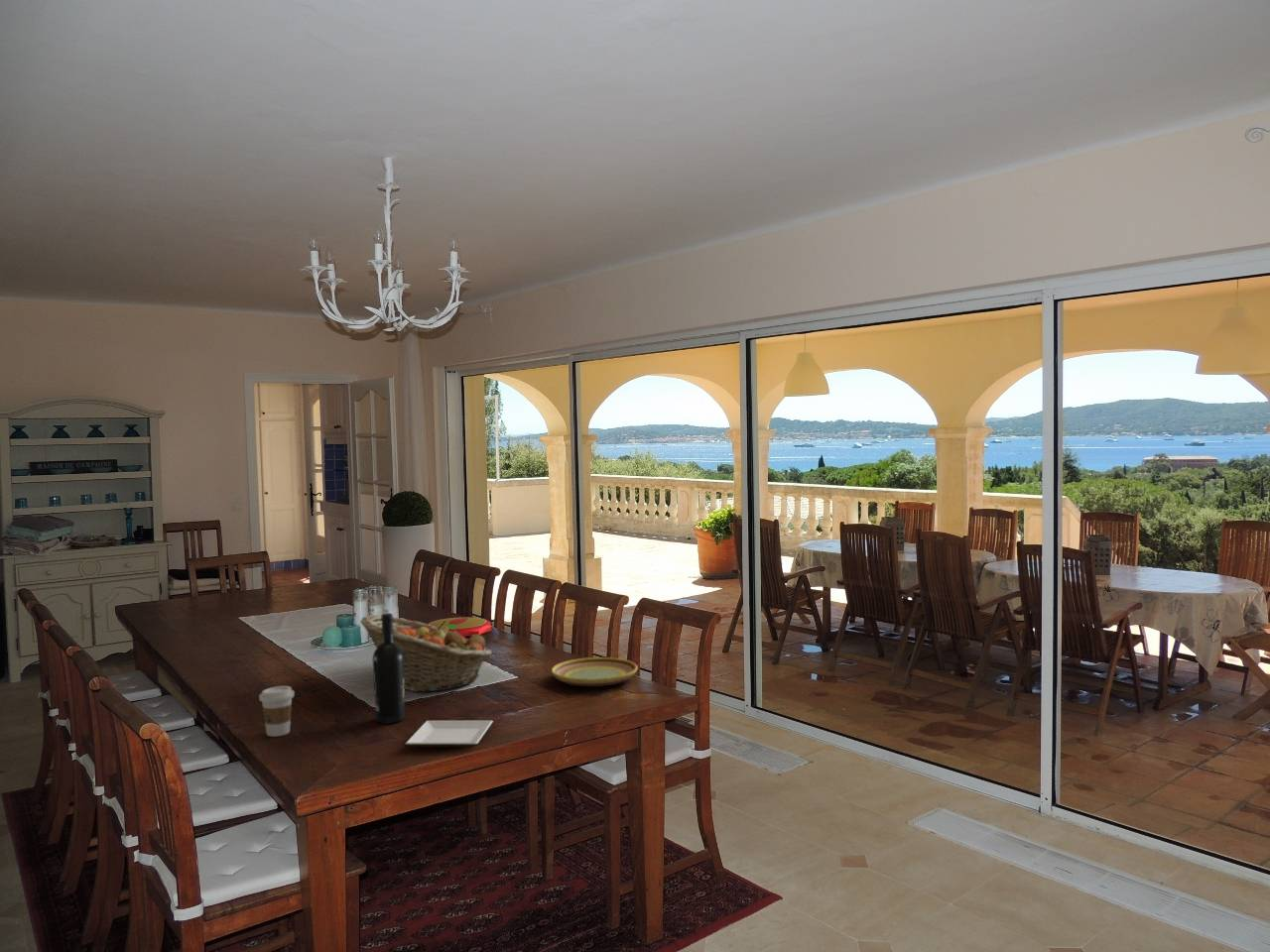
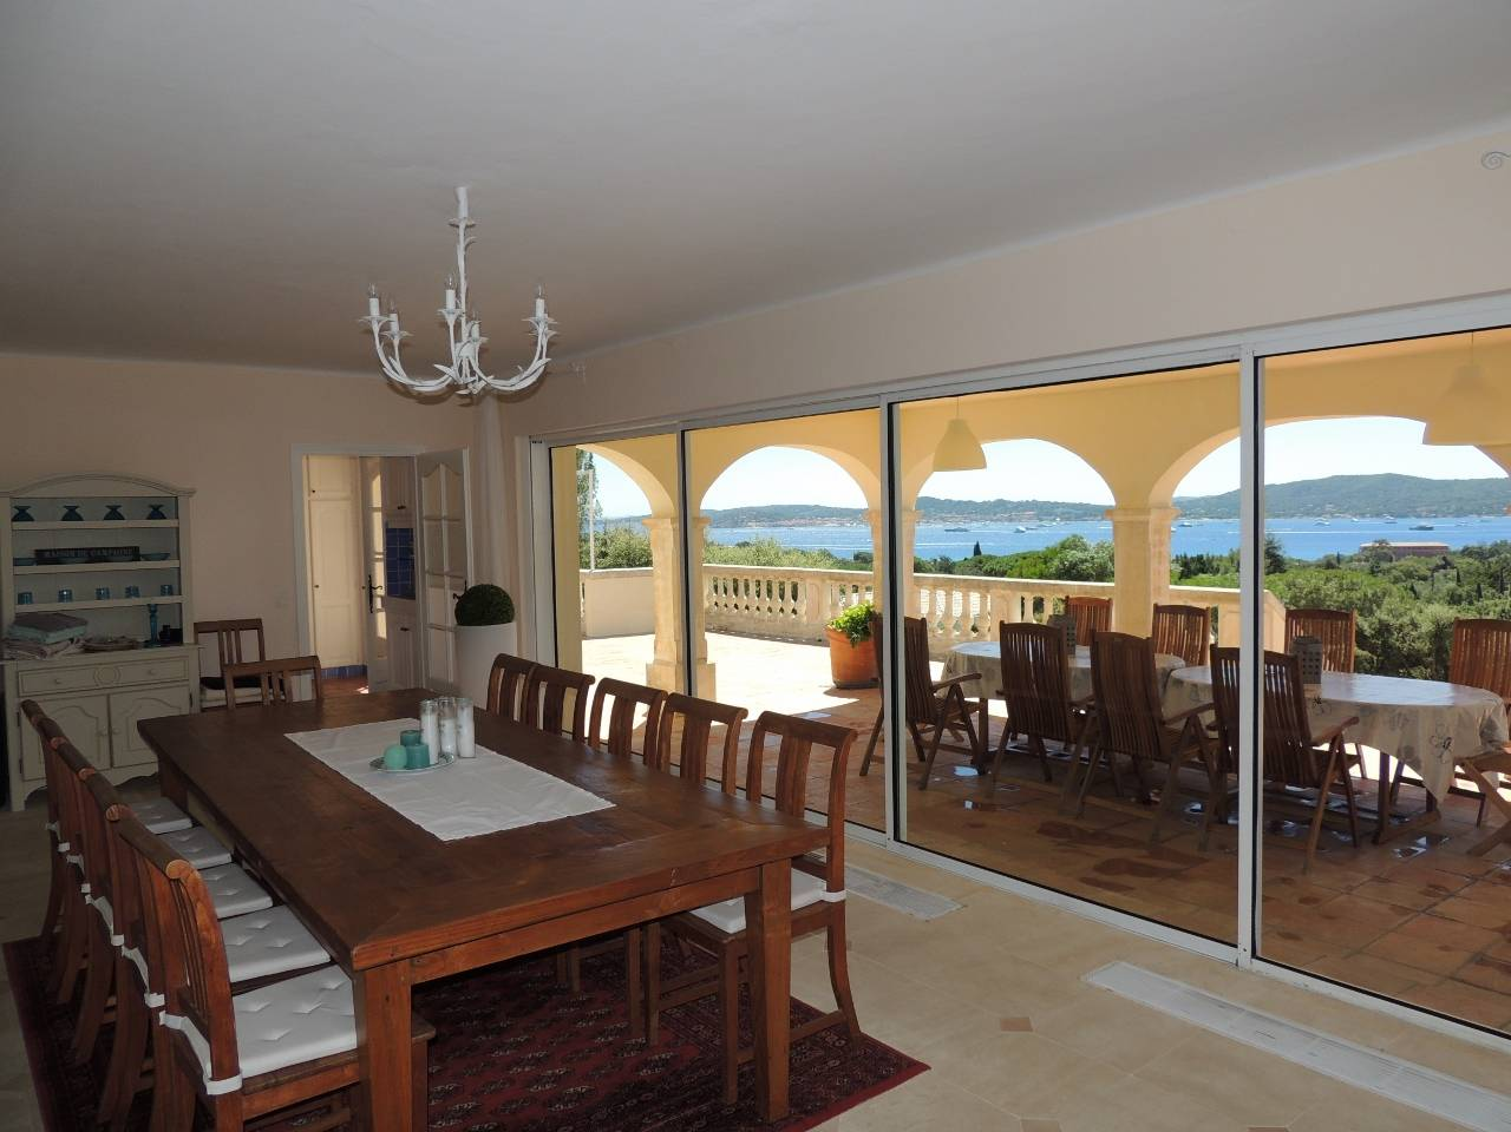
- plate [551,656,639,687]
- wine bottle [372,612,406,725]
- fruit basket [359,614,493,692]
- plate [405,719,494,748]
- plate [427,616,492,638]
- coffee cup [258,685,296,738]
